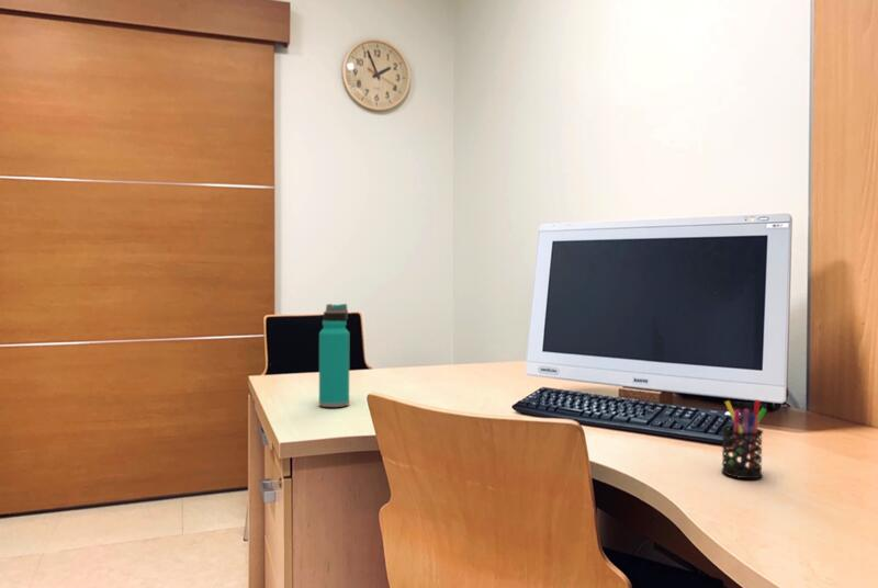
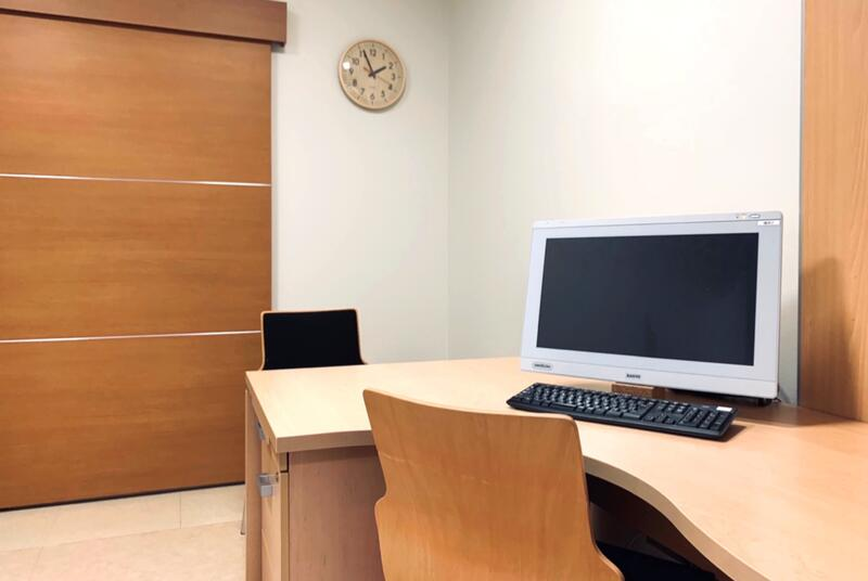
- pen holder [720,399,767,479]
- water bottle [318,303,350,408]
